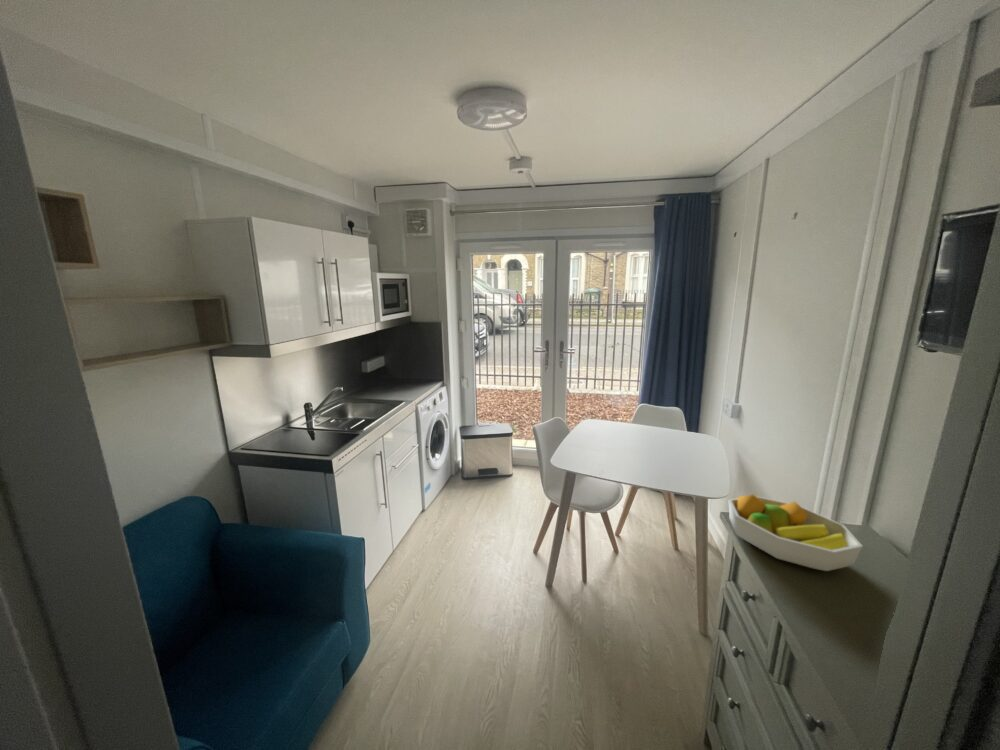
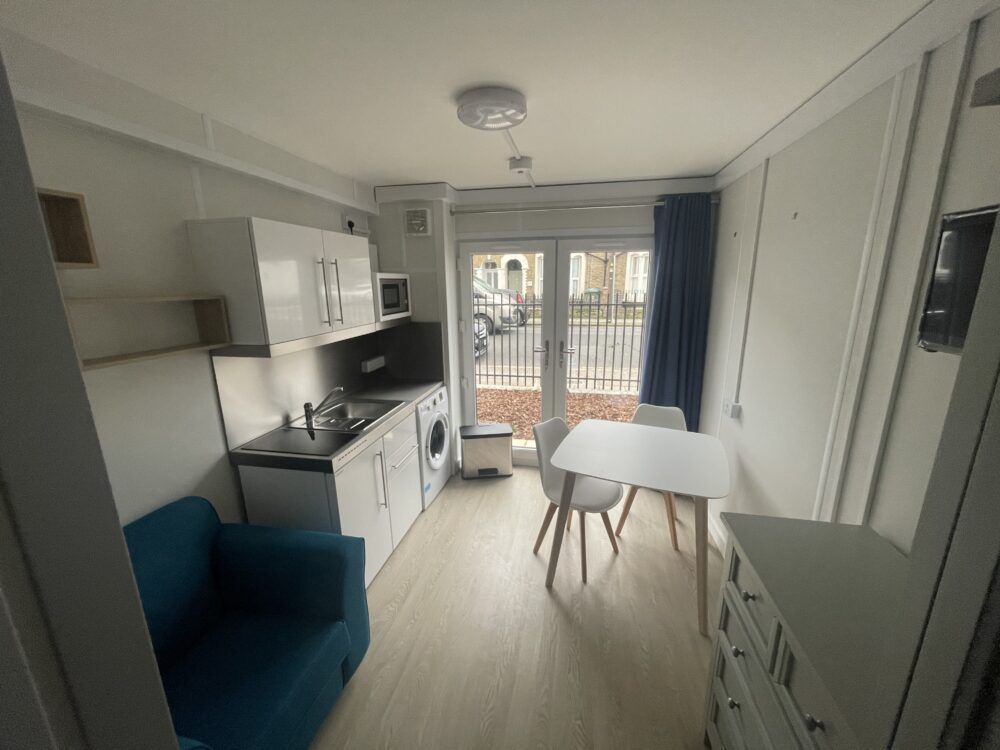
- fruit bowl [728,494,864,572]
